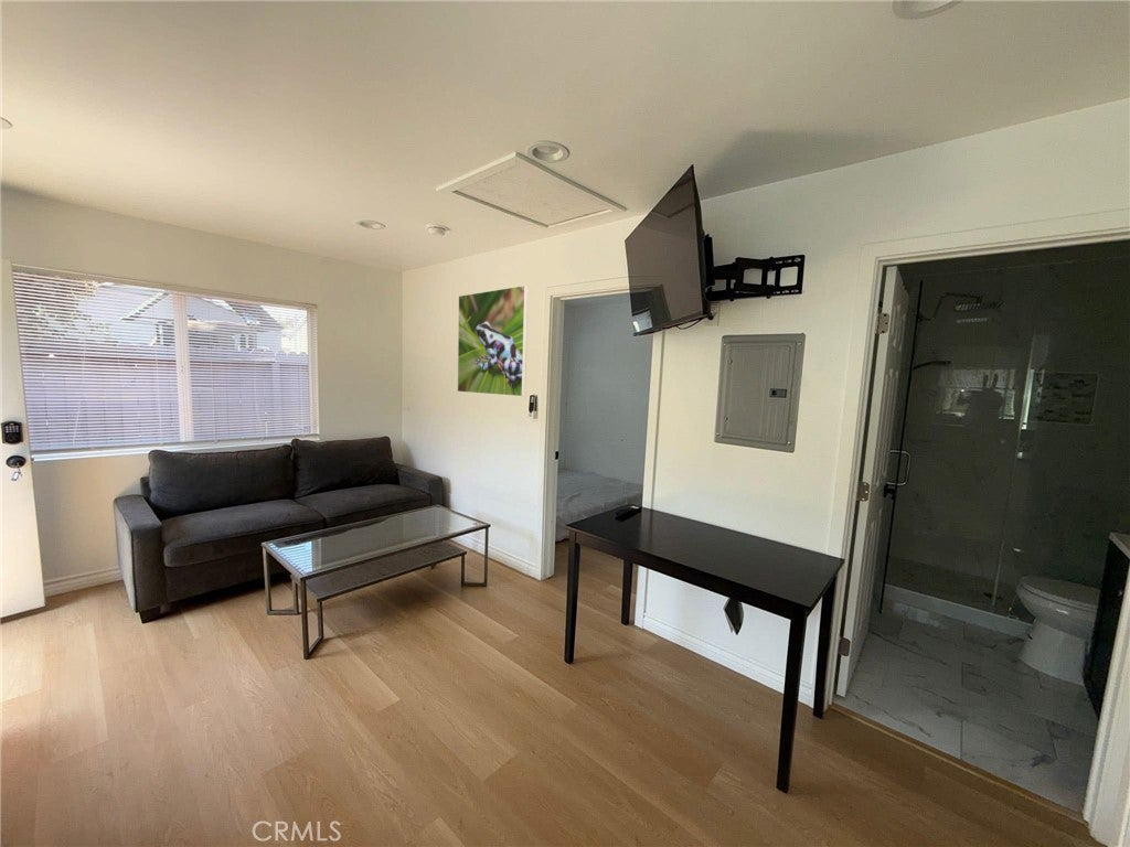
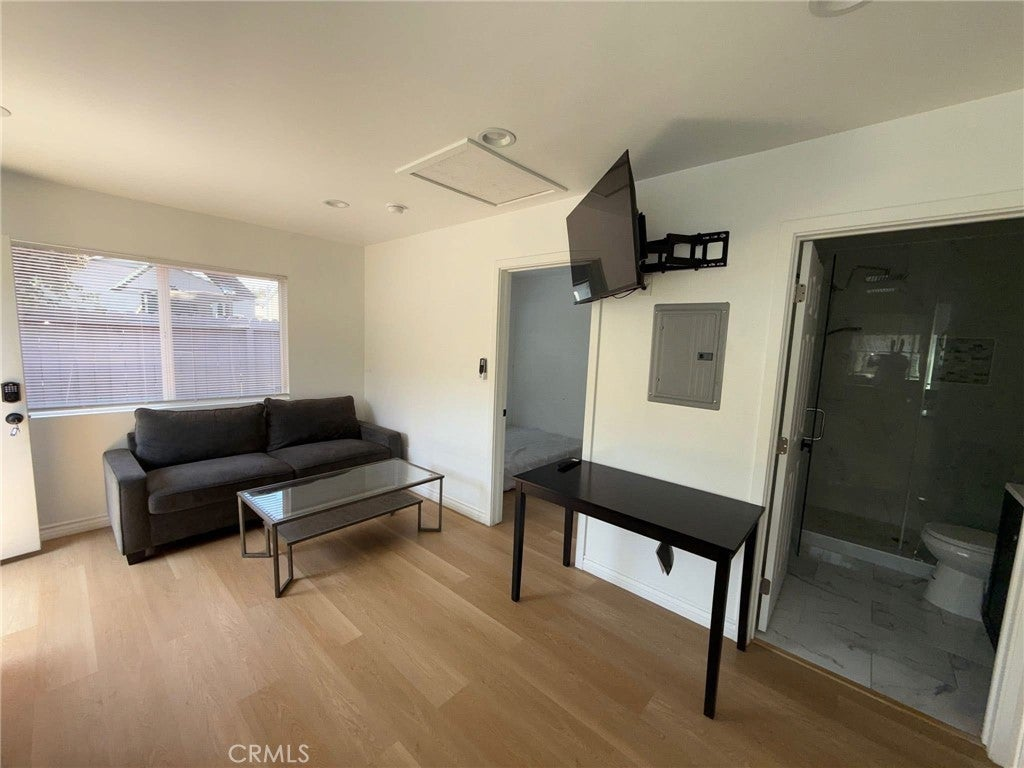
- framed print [456,285,530,398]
